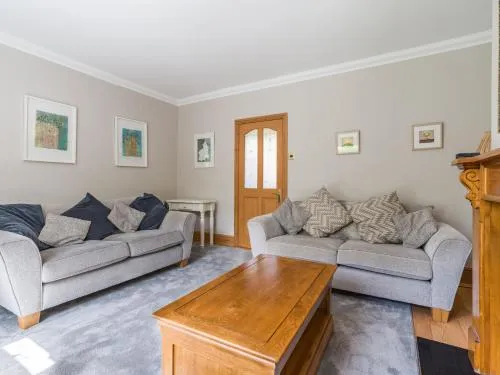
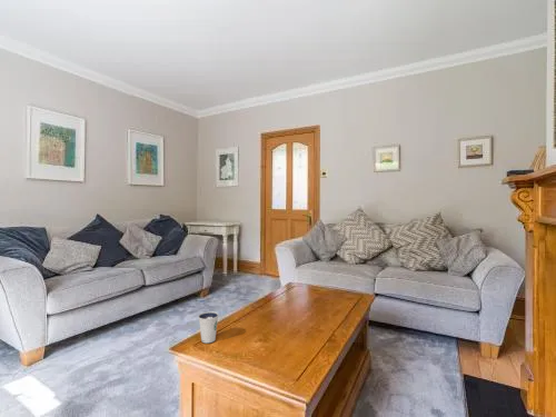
+ dixie cup [197,310,219,344]
